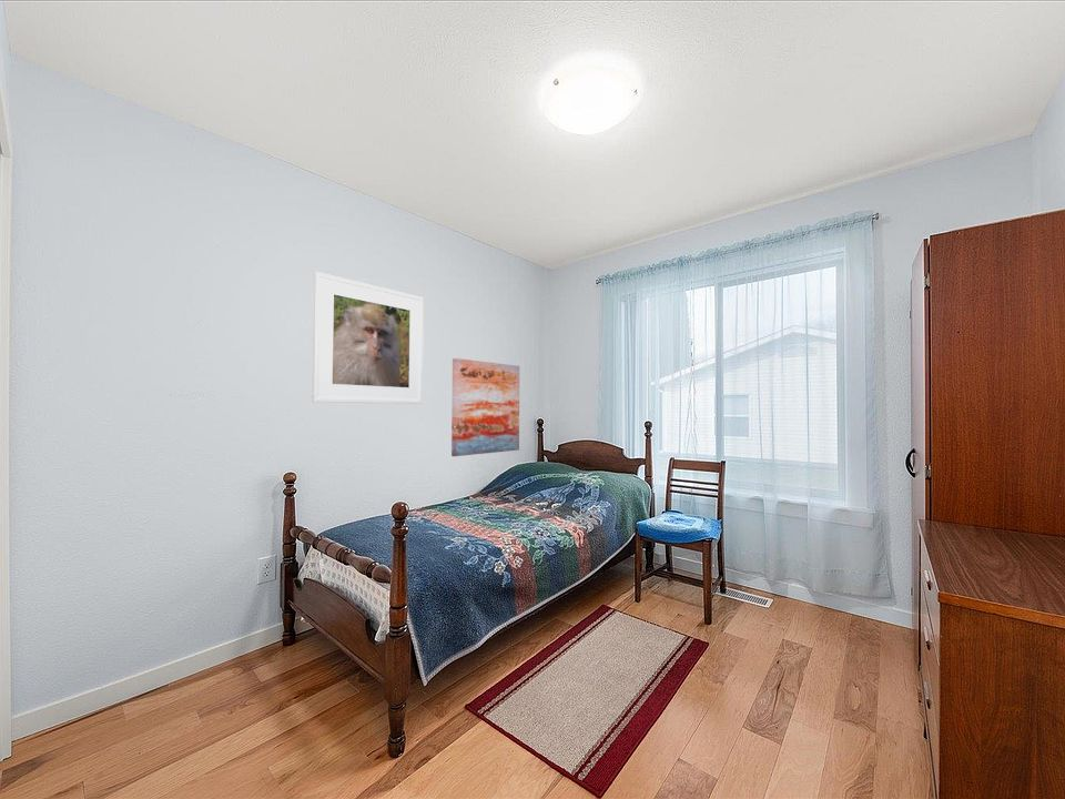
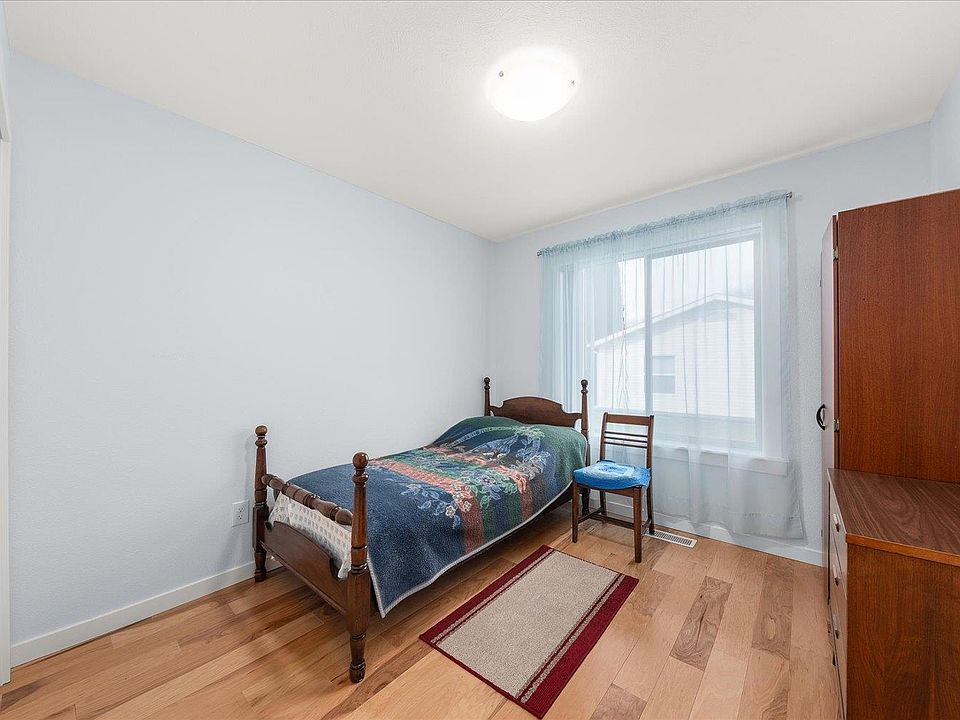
- wall art [450,357,520,457]
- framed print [311,271,425,405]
